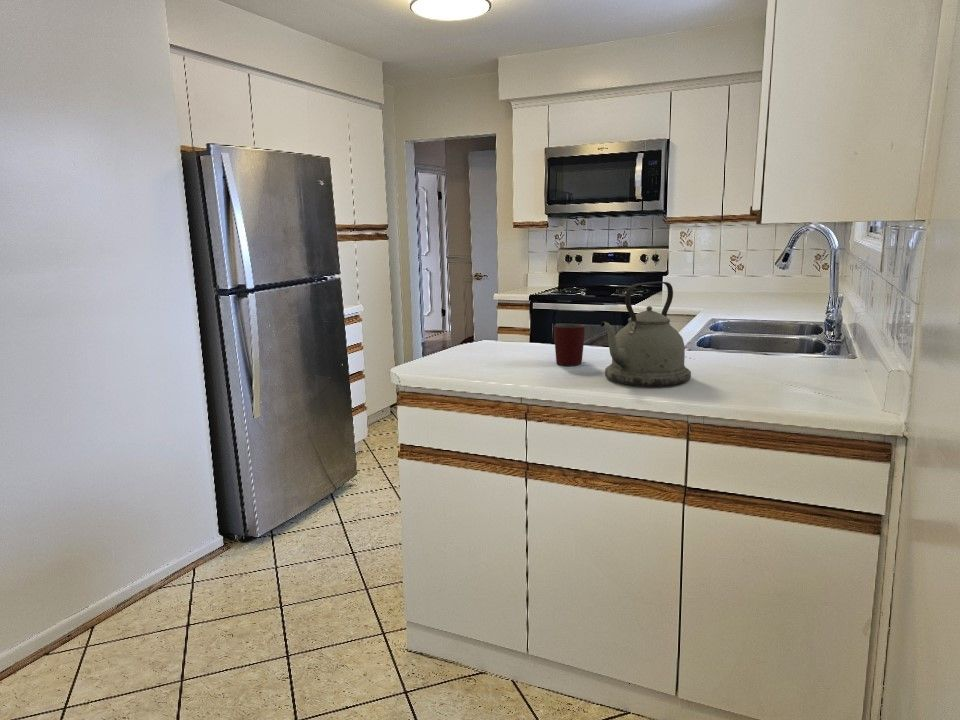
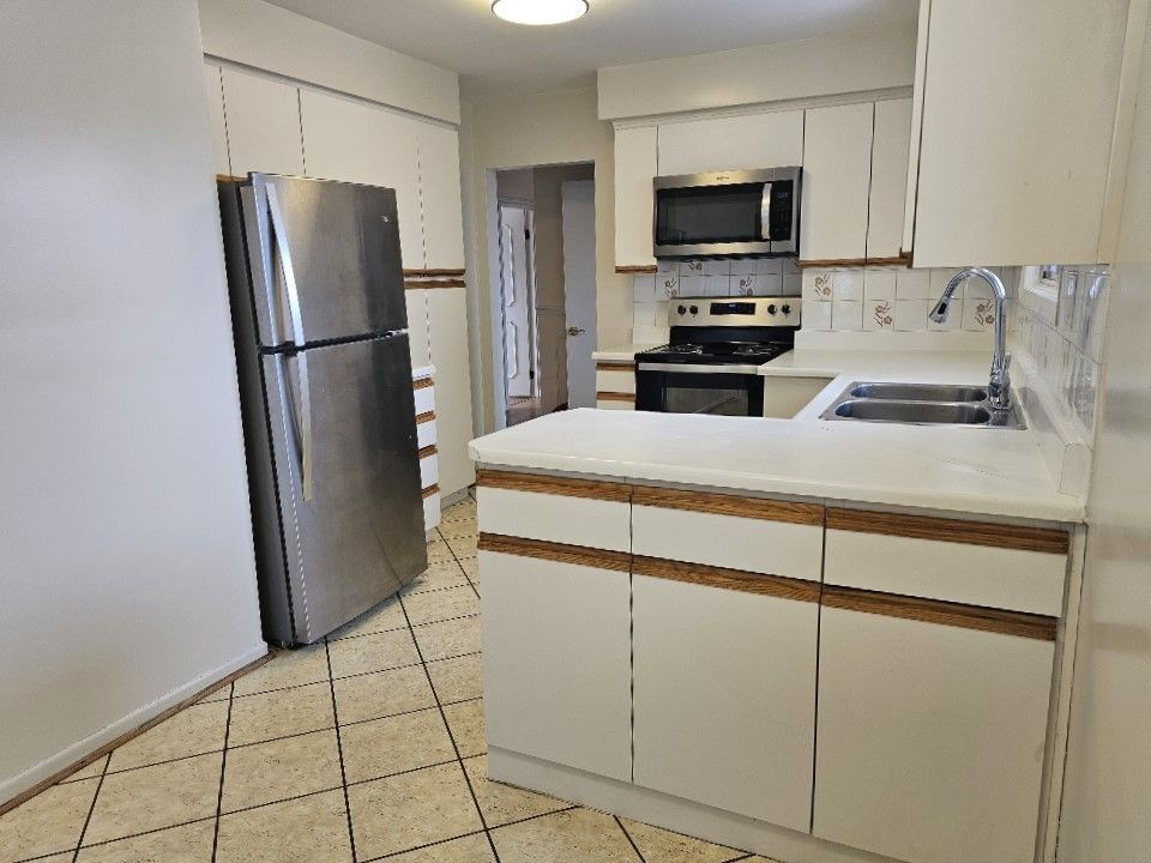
- kettle [600,281,692,387]
- mug [553,323,586,366]
